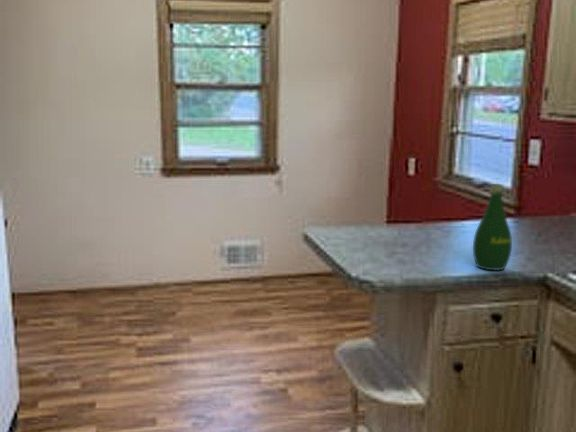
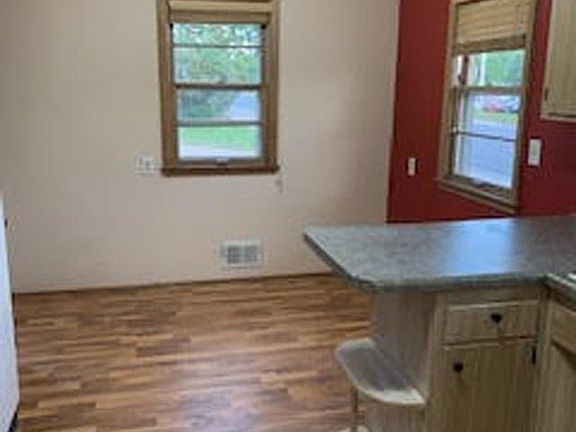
- bottle [472,183,513,271]
